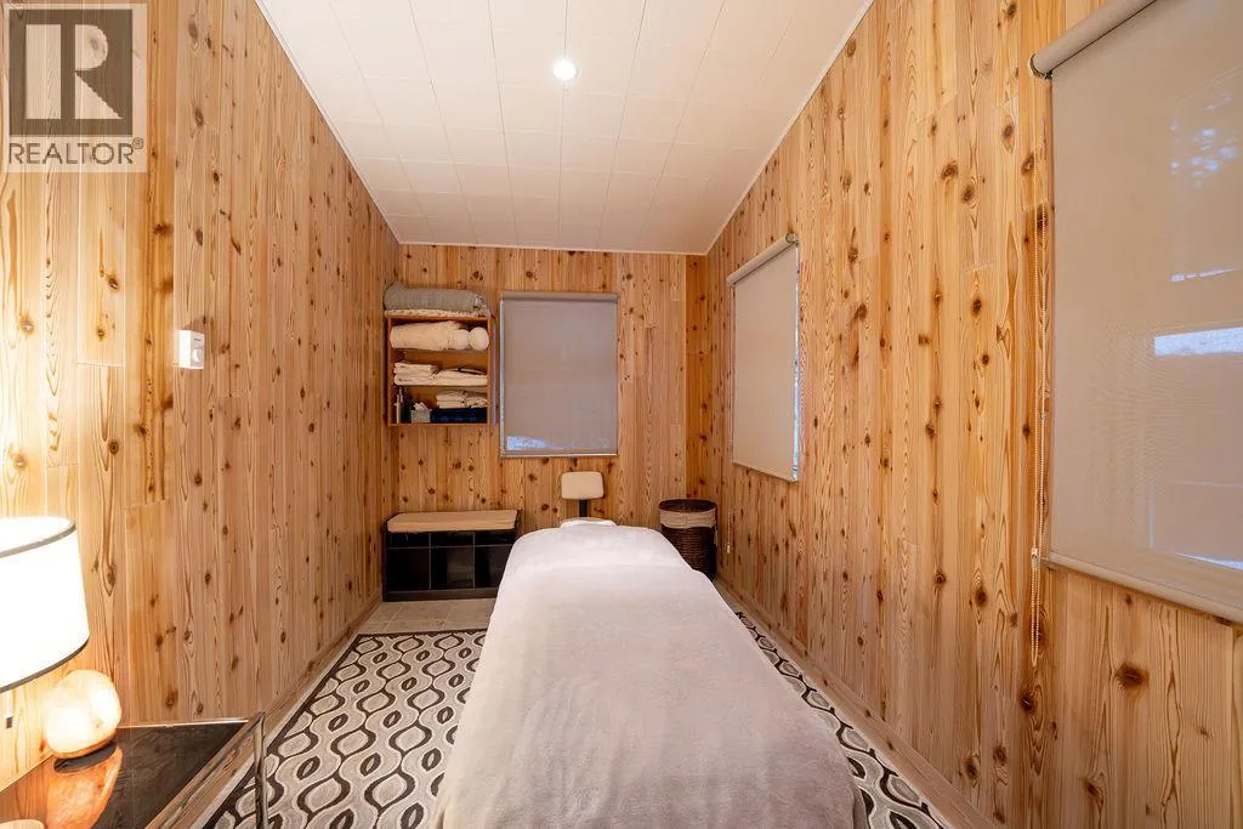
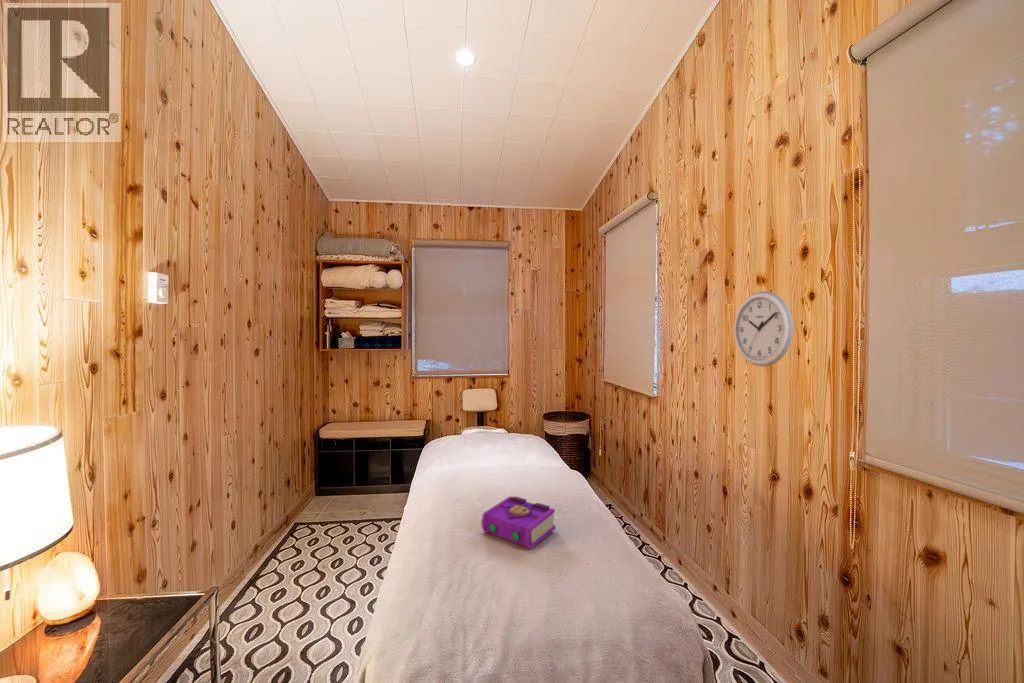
+ book [480,495,556,550]
+ wall clock [733,290,794,368]
